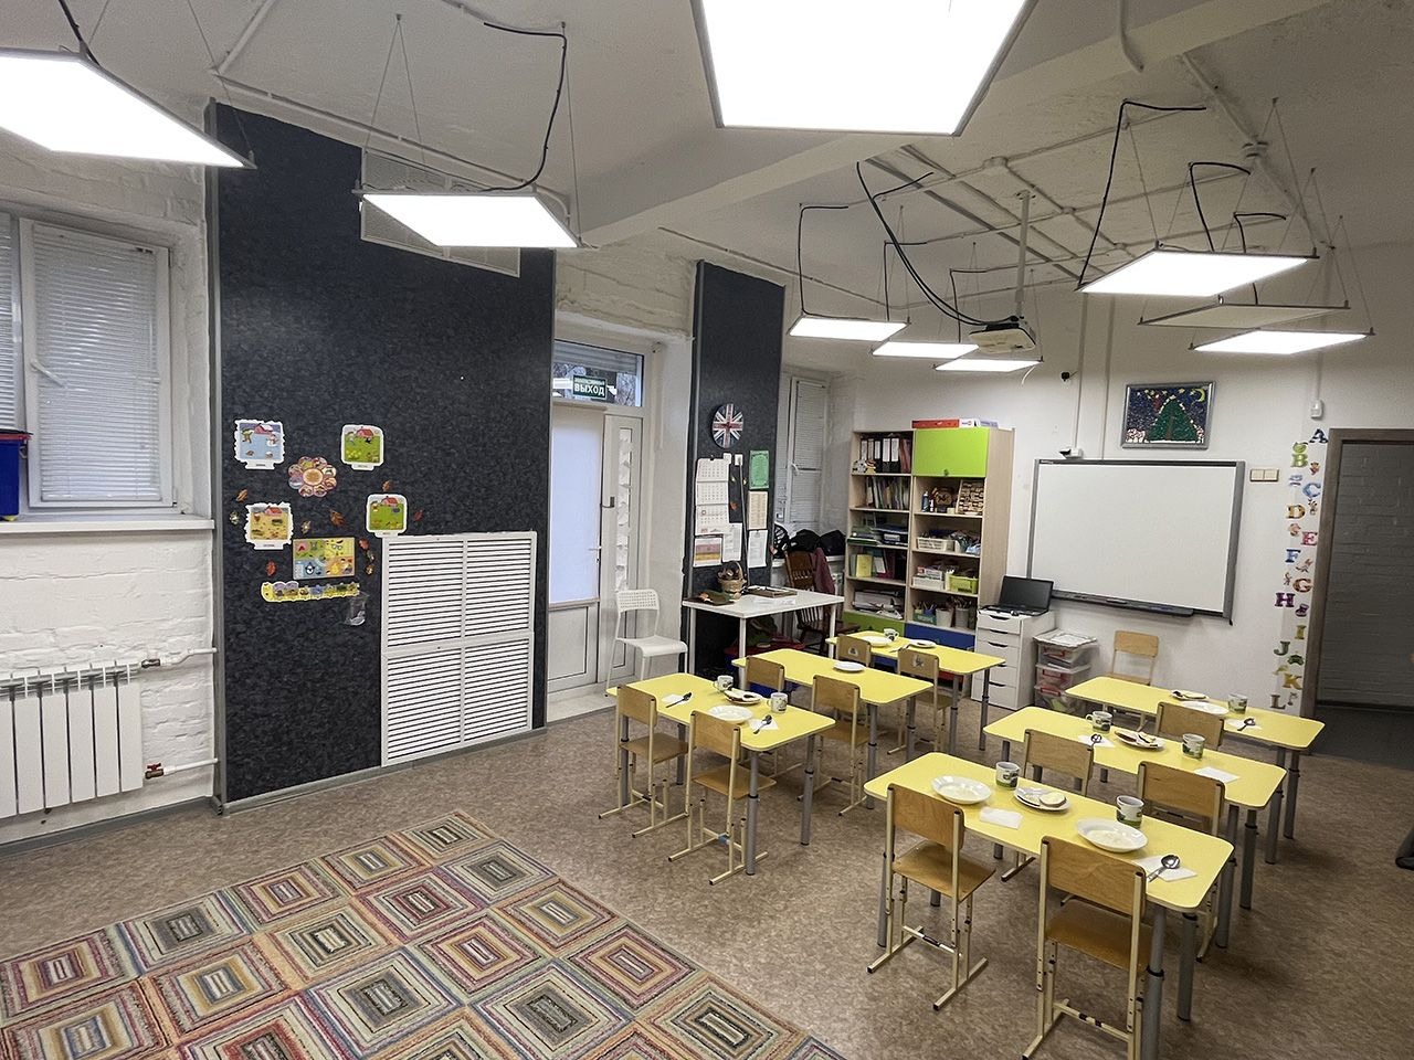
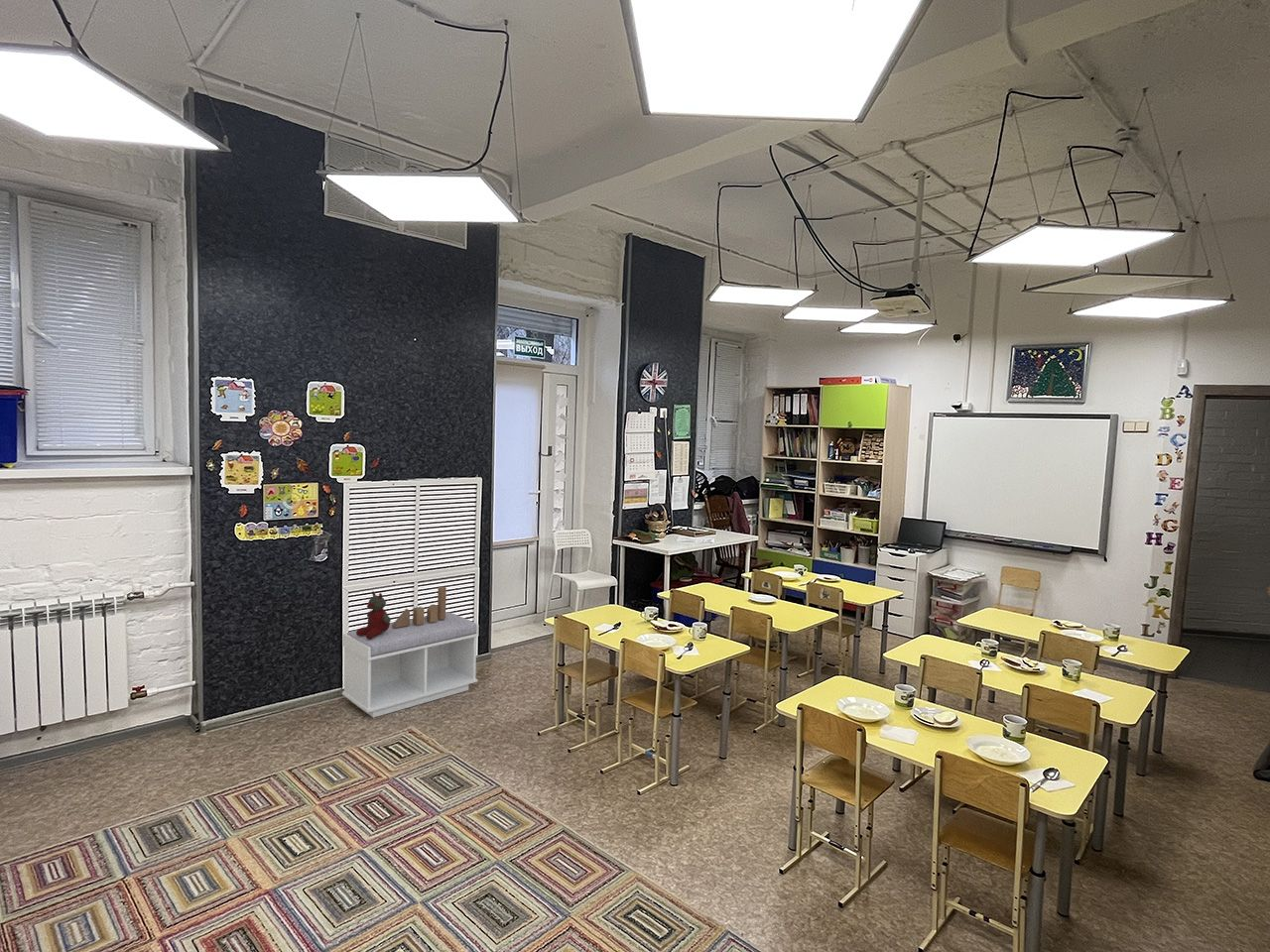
+ stuffed bear [356,590,392,640]
+ bench [341,612,479,719]
+ wooden block set [392,586,447,628]
